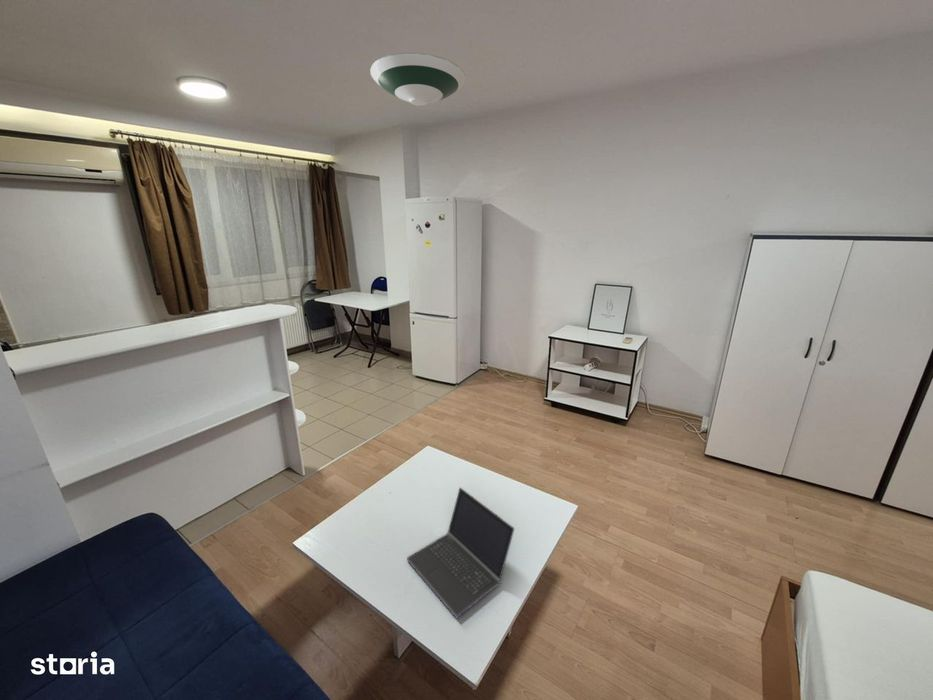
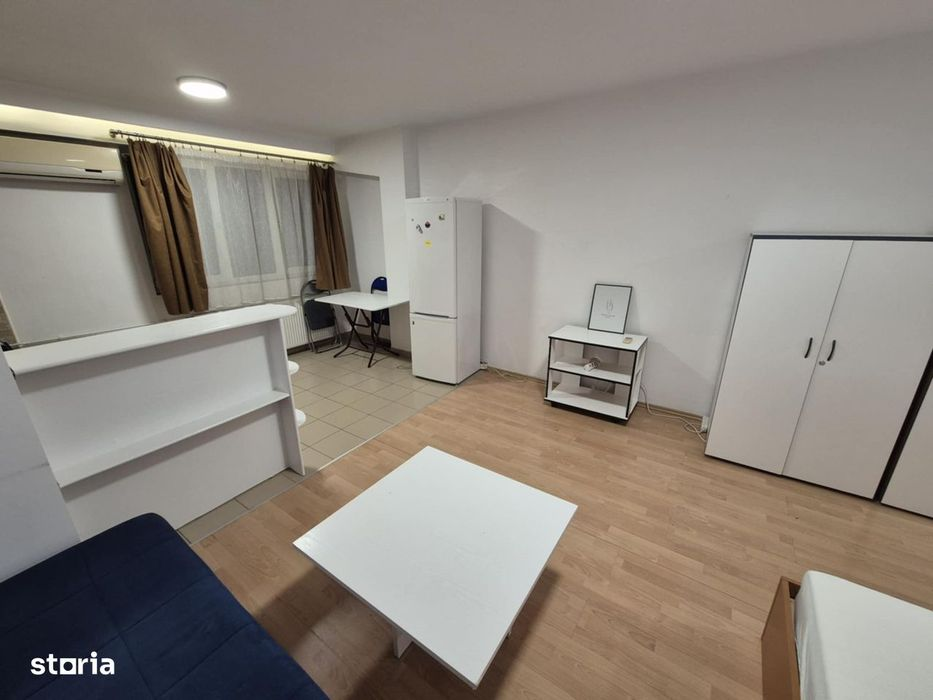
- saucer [369,52,466,107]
- laptop computer [406,486,516,620]
